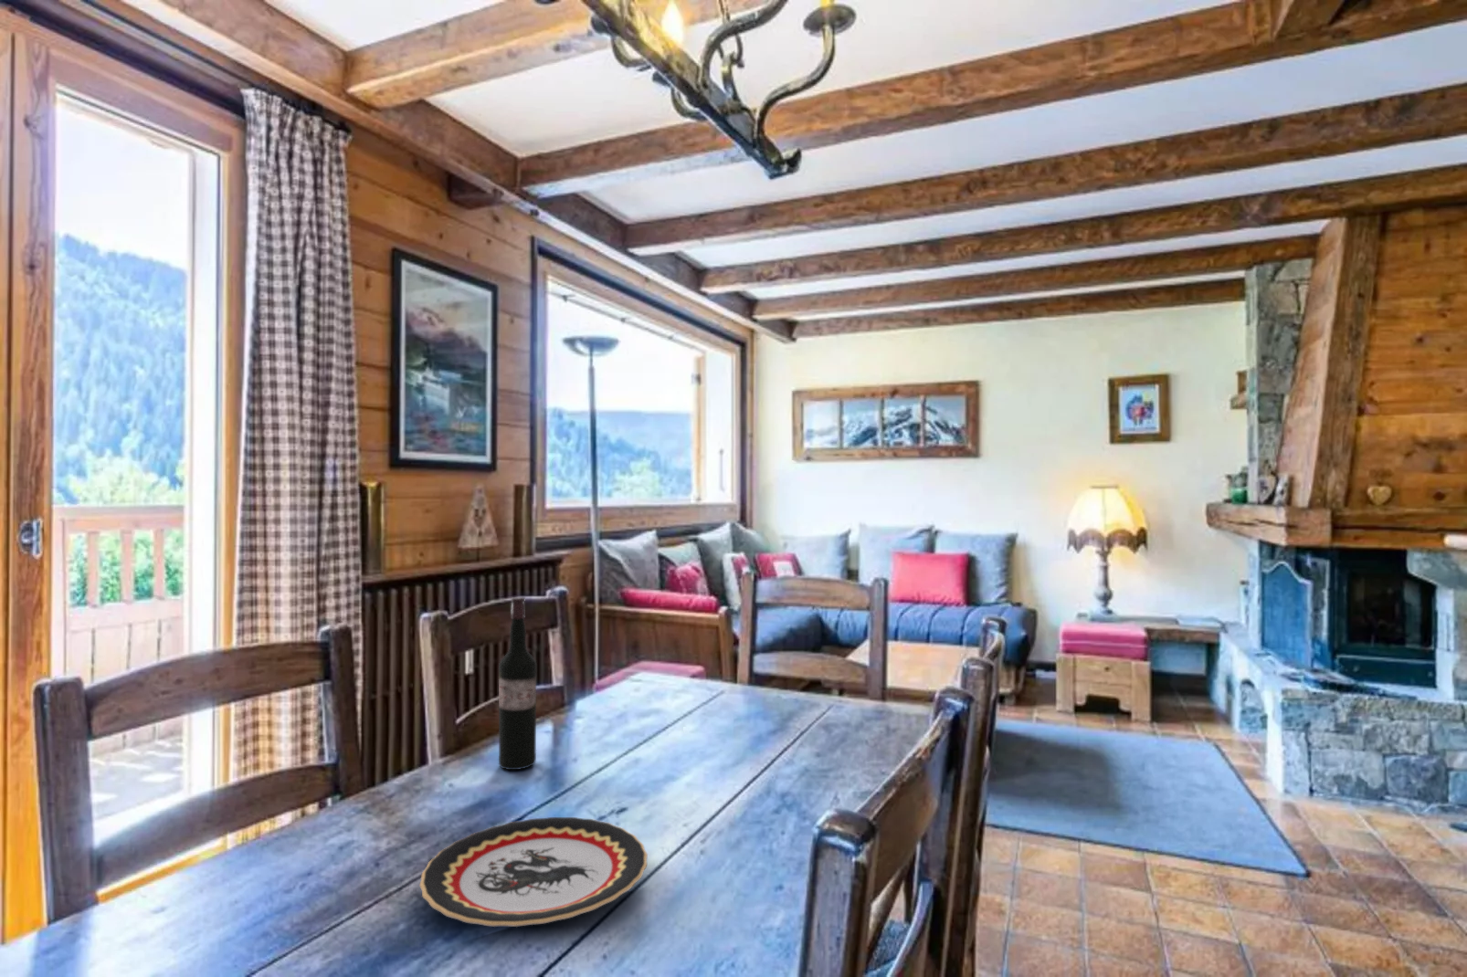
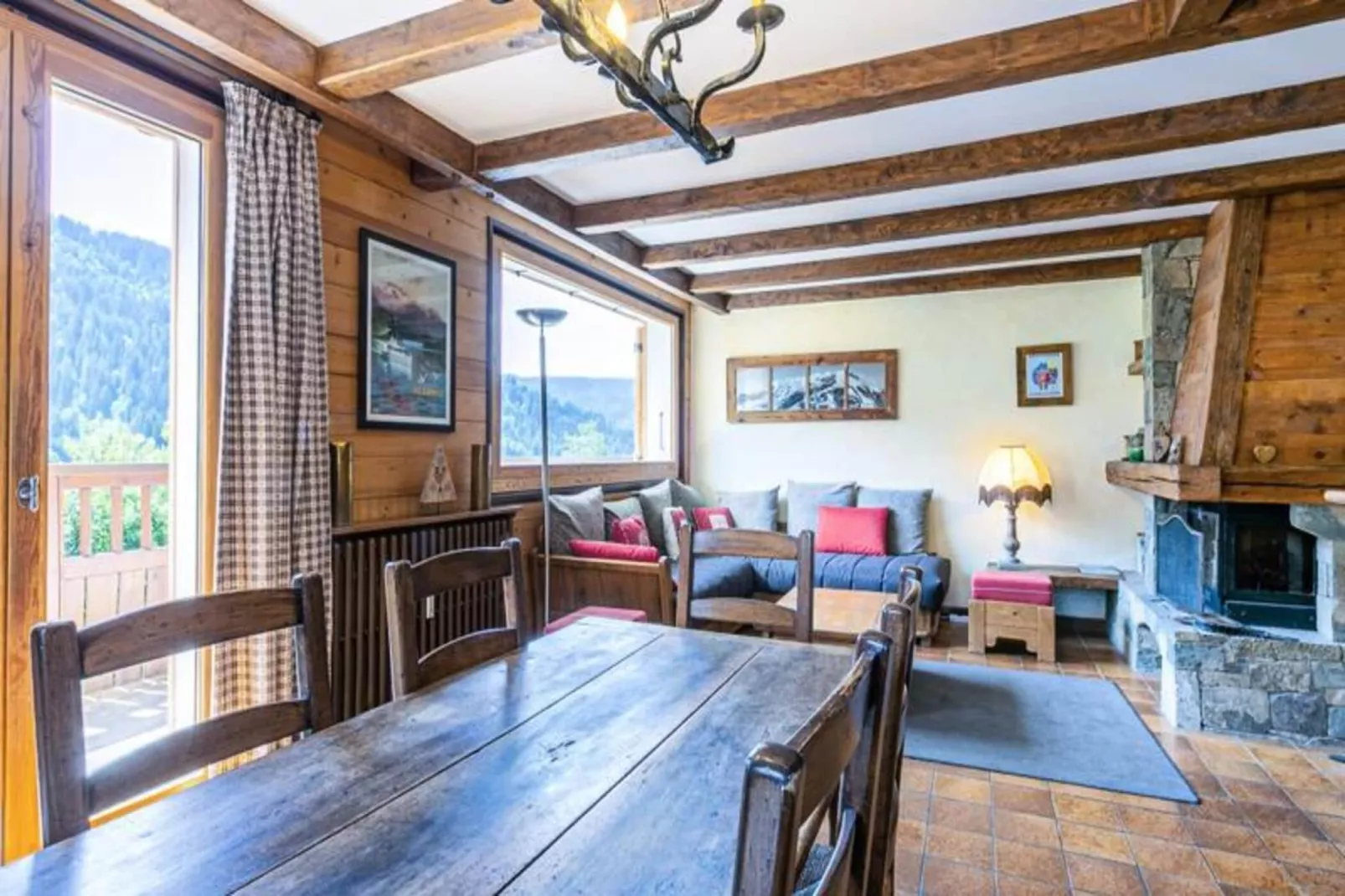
- plate [419,817,649,928]
- wine bottle [497,596,537,771]
